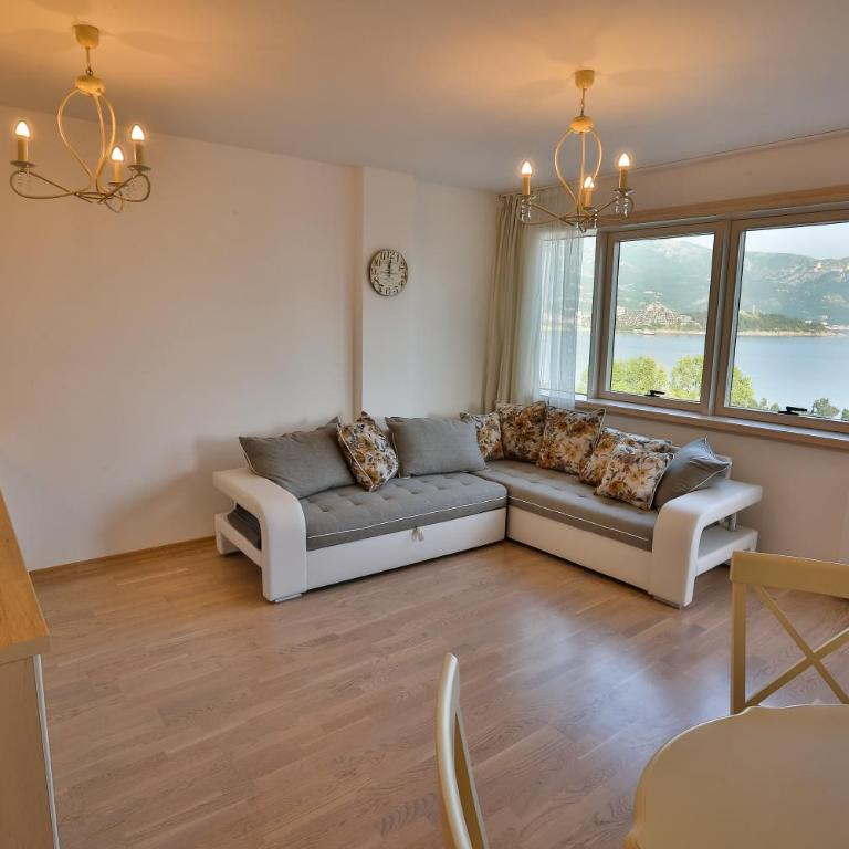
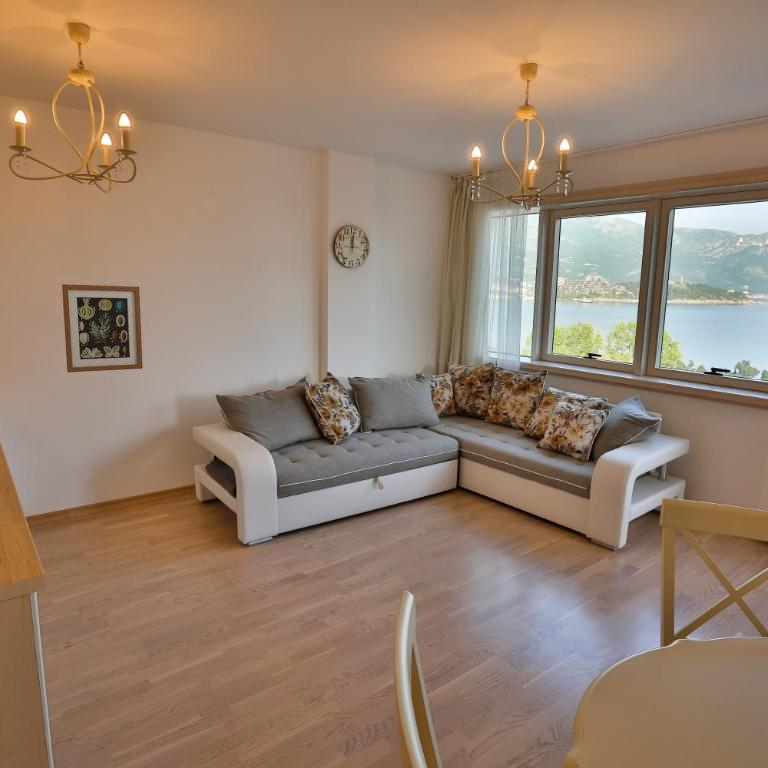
+ wall art [61,283,144,373]
